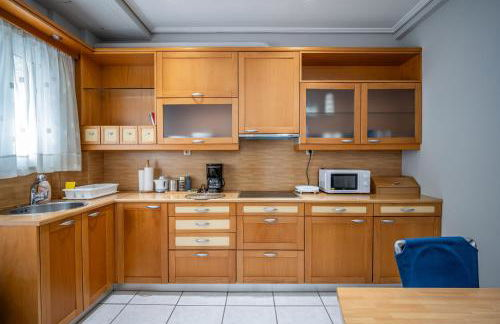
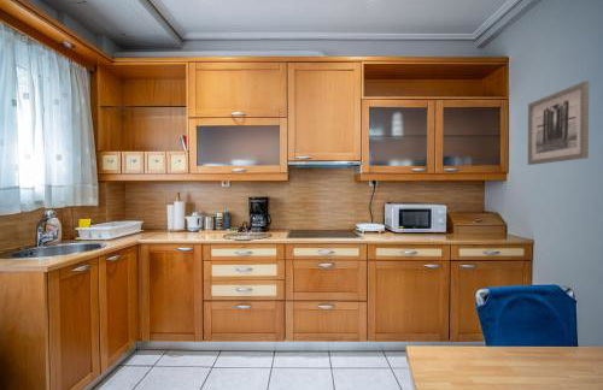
+ wall art [527,79,590,166]
